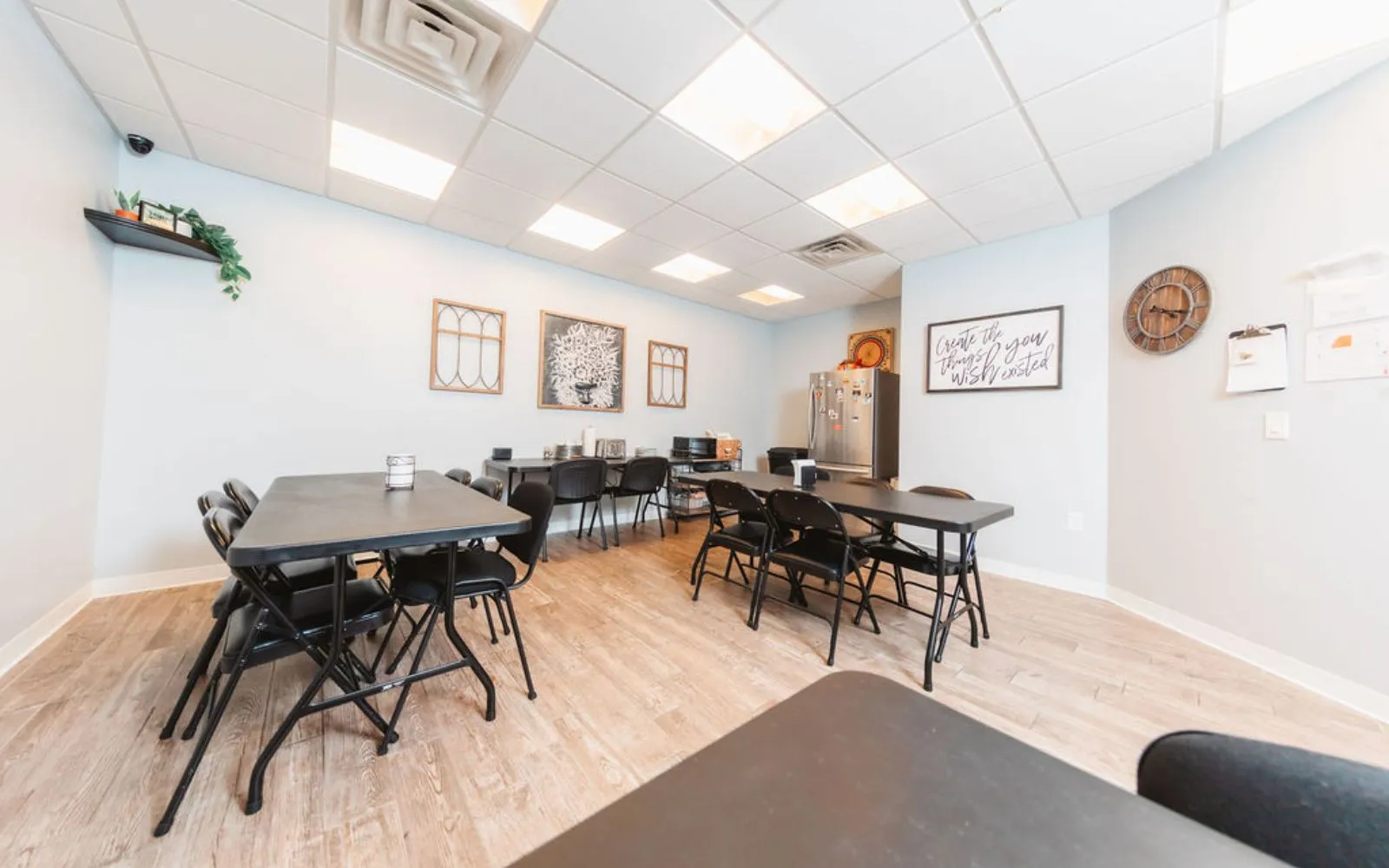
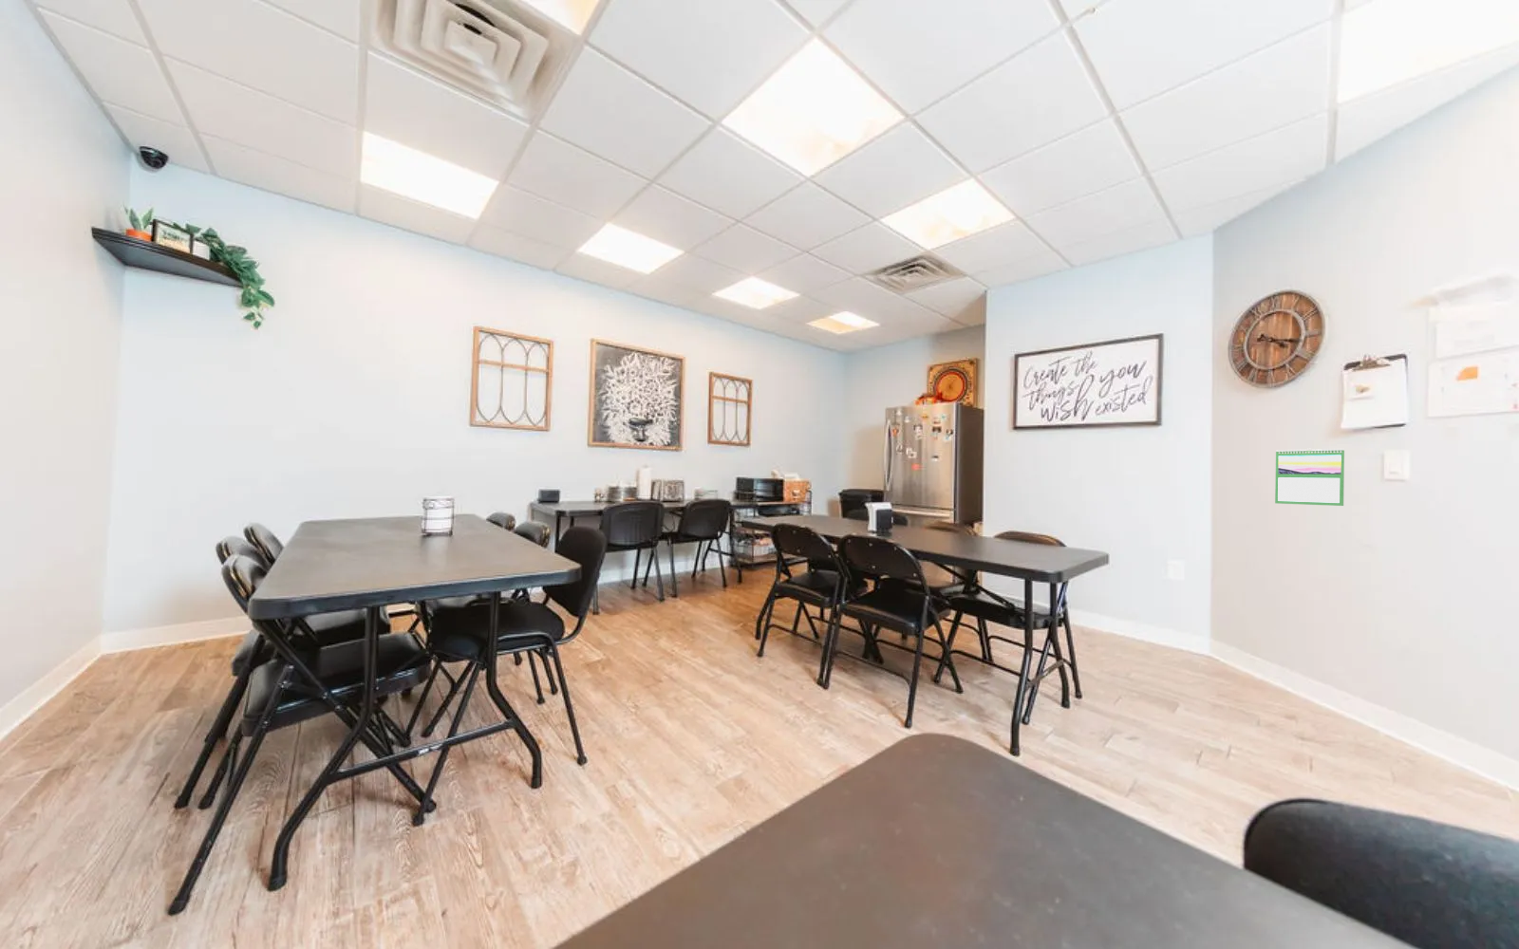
+ calendar [1274,447,1345,507]
